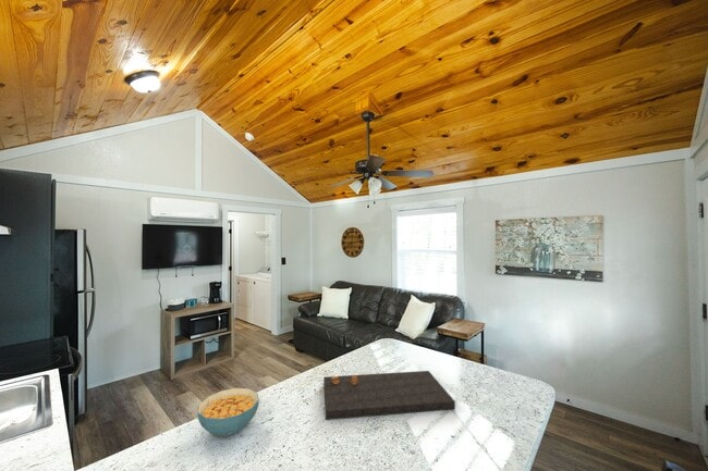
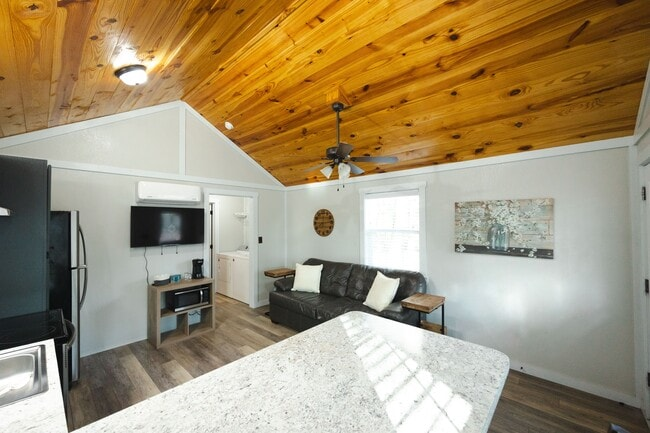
- cereal bowl [196,387,260,437]
- cutting board [322,370,456,421]
